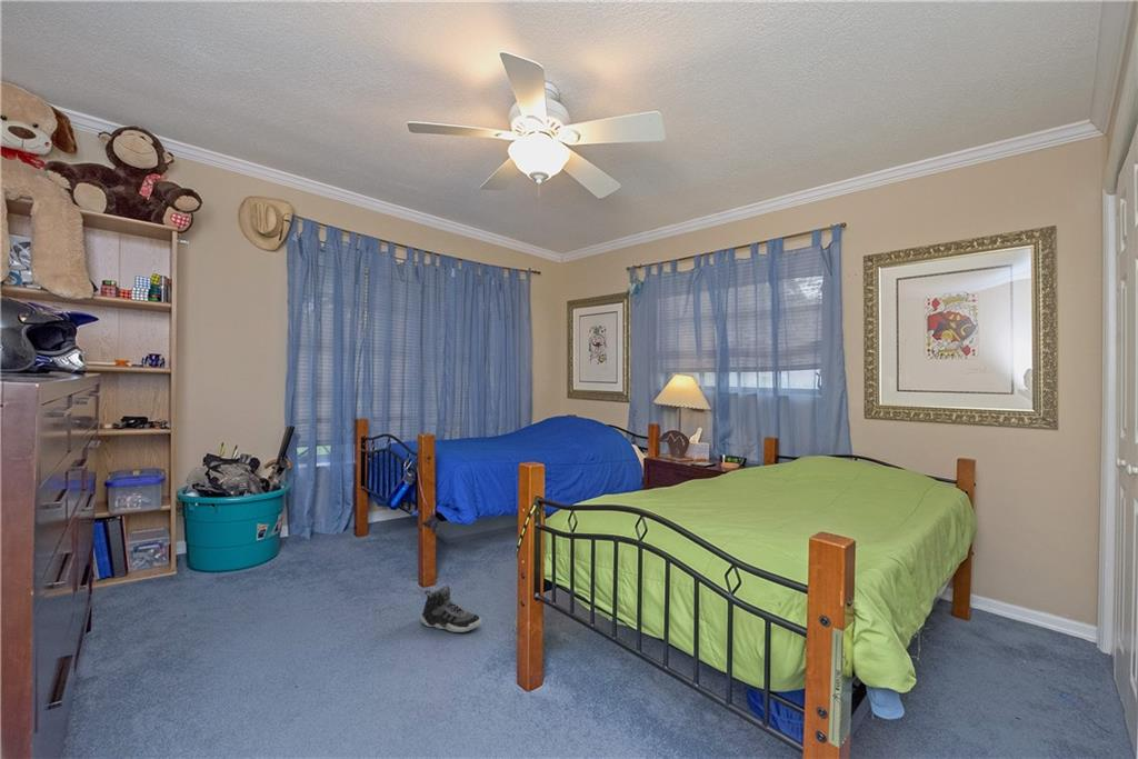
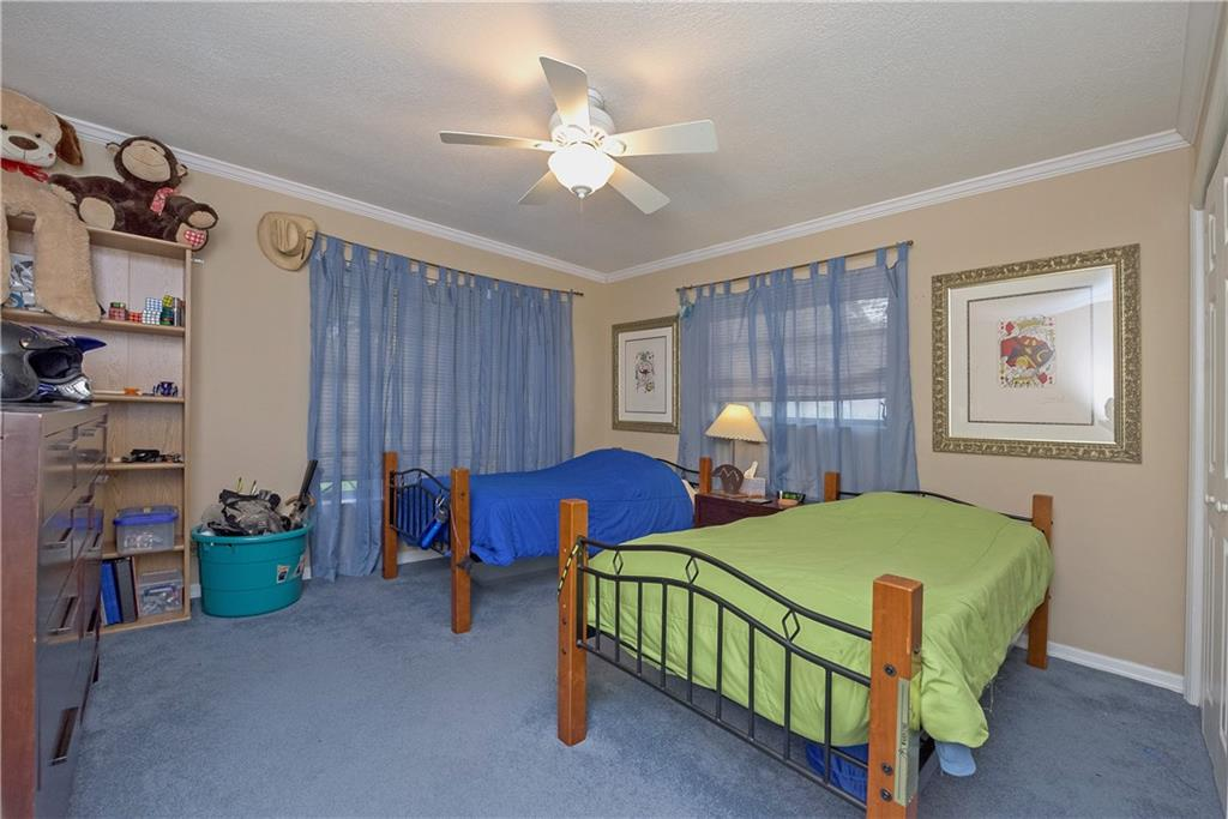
- sneaker [420,585,482,633]
